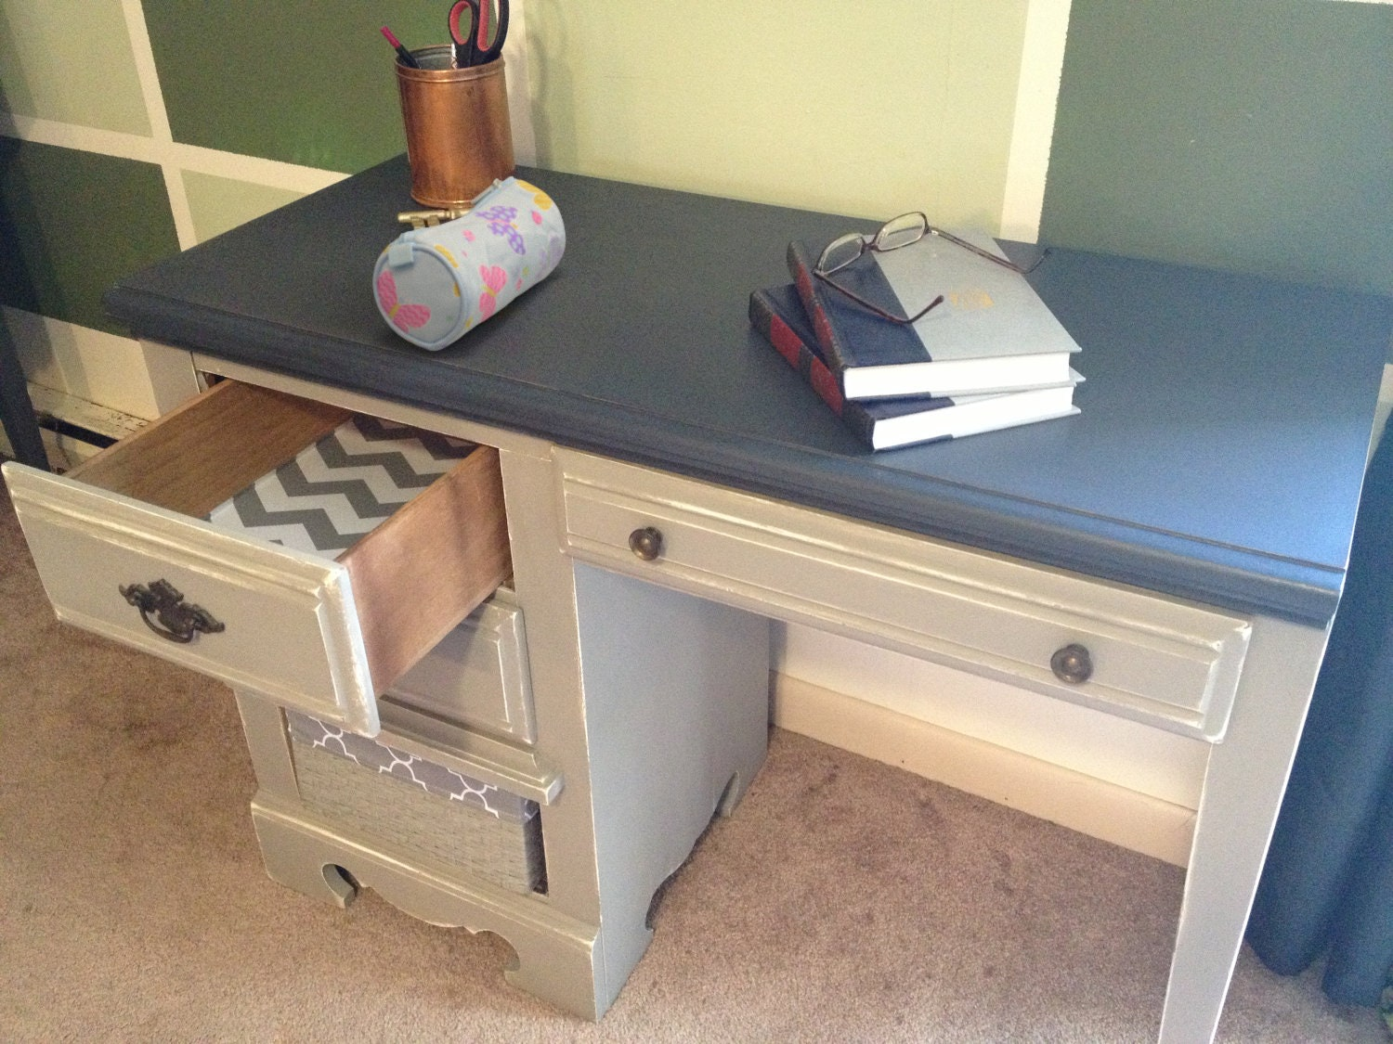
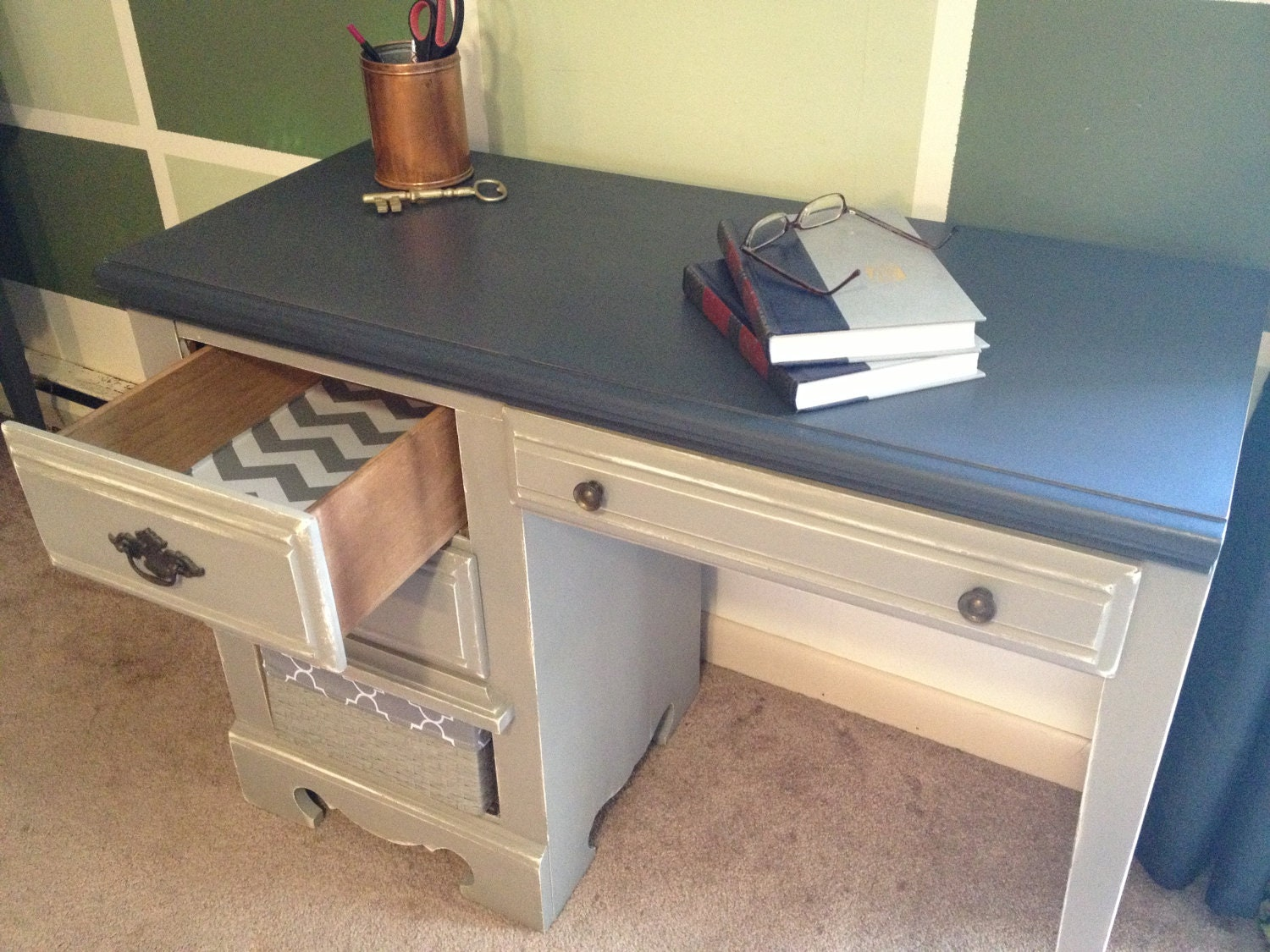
- pencil case [372,175,566,352]
